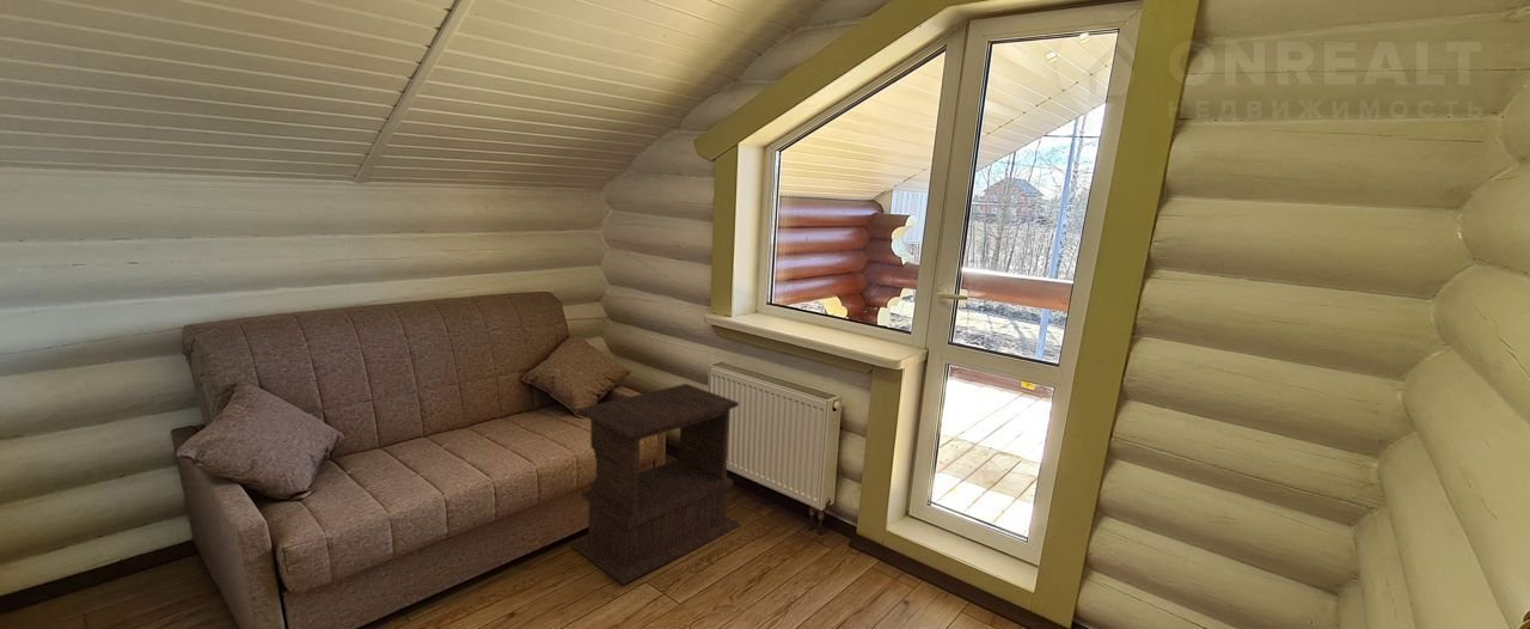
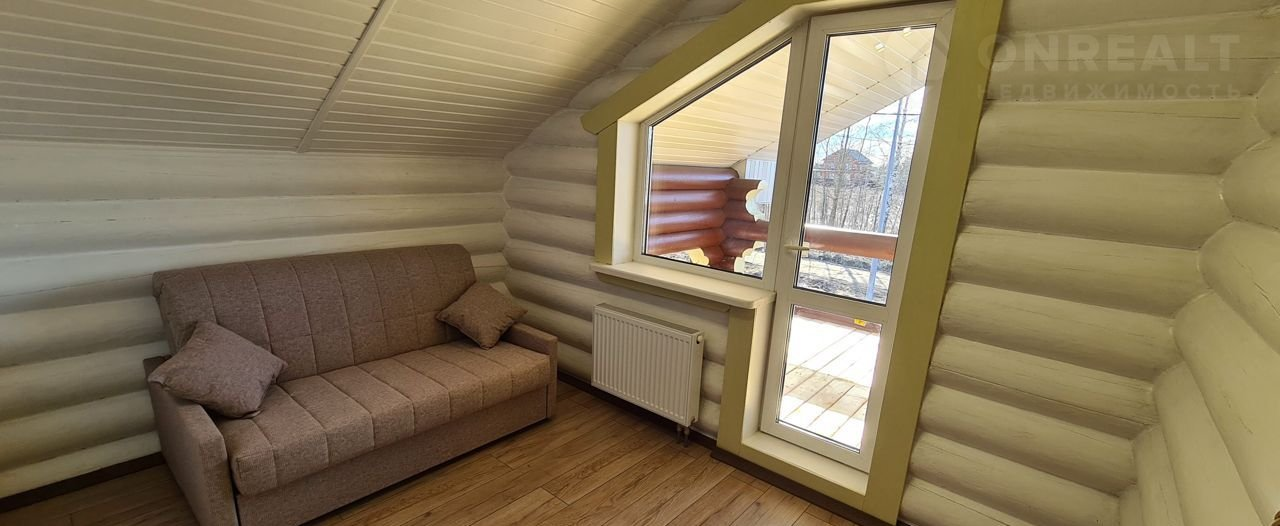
- side table [569,383,742,586]
